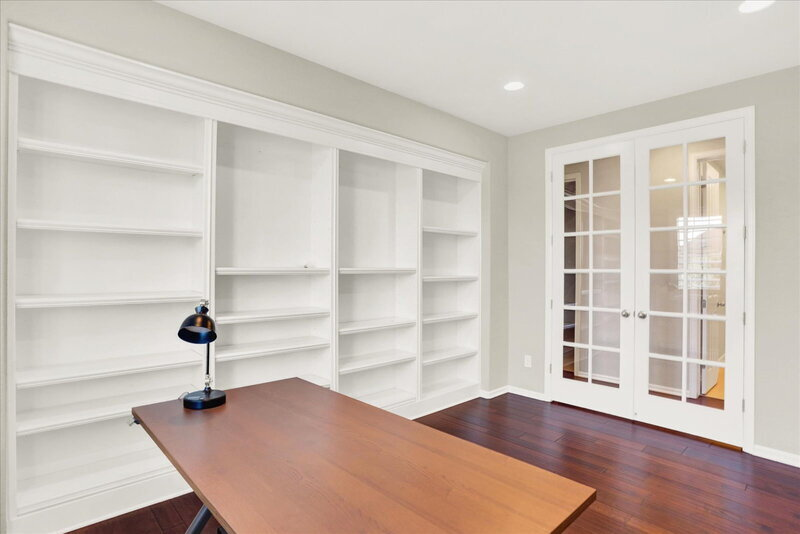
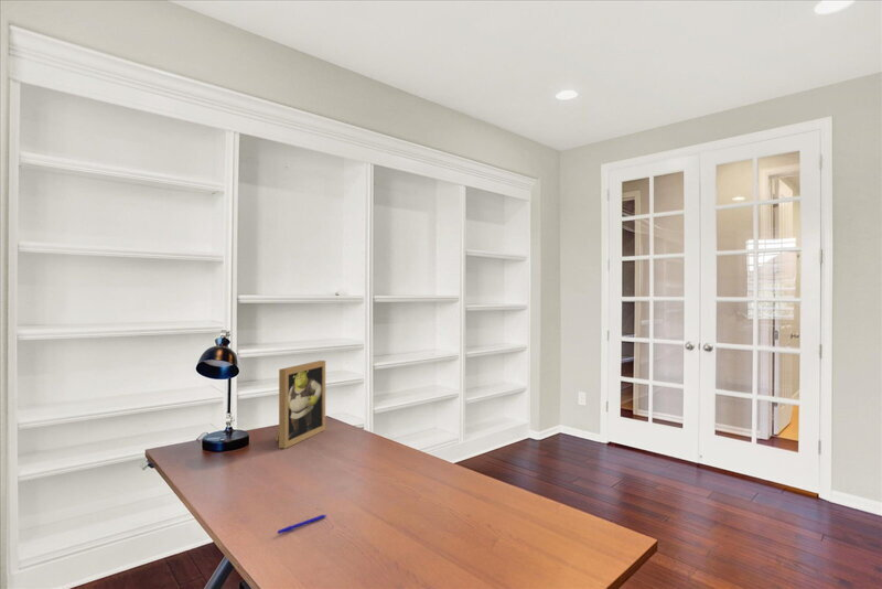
+ picture frame [275,360,326,450]
+ pen [277,514,327,535]
